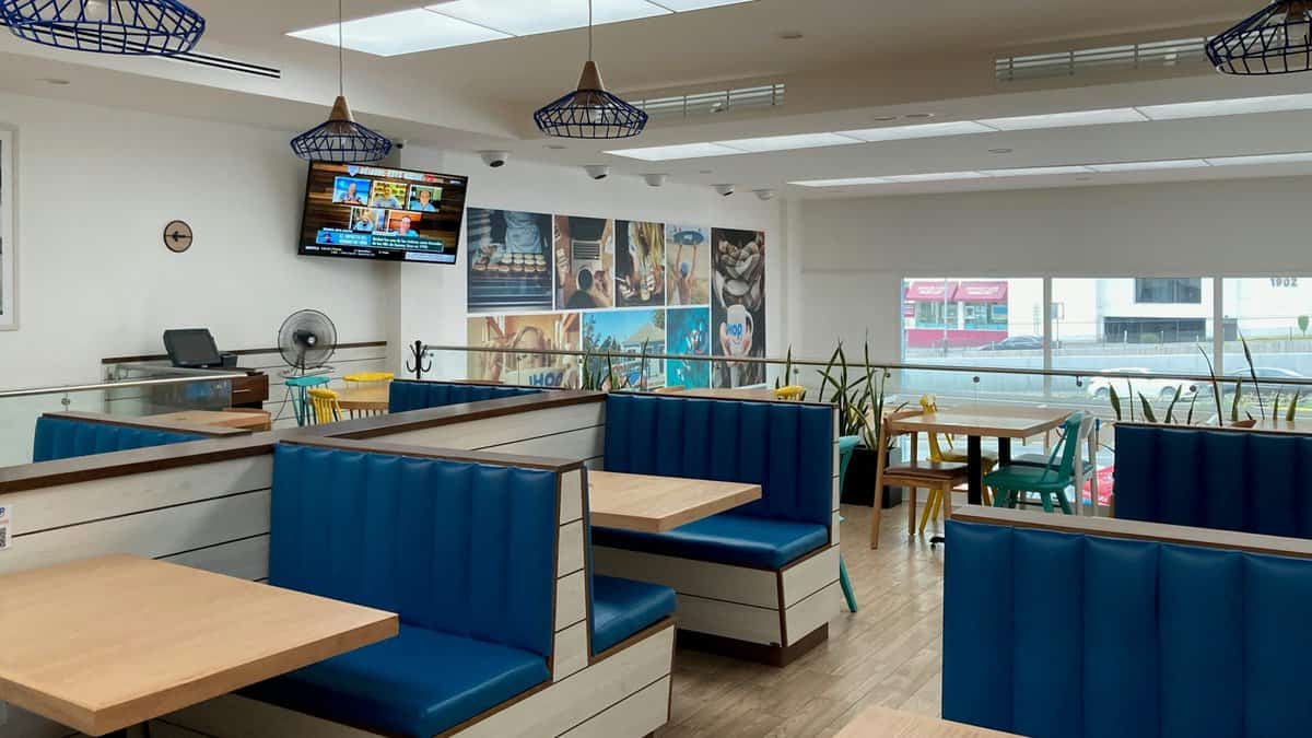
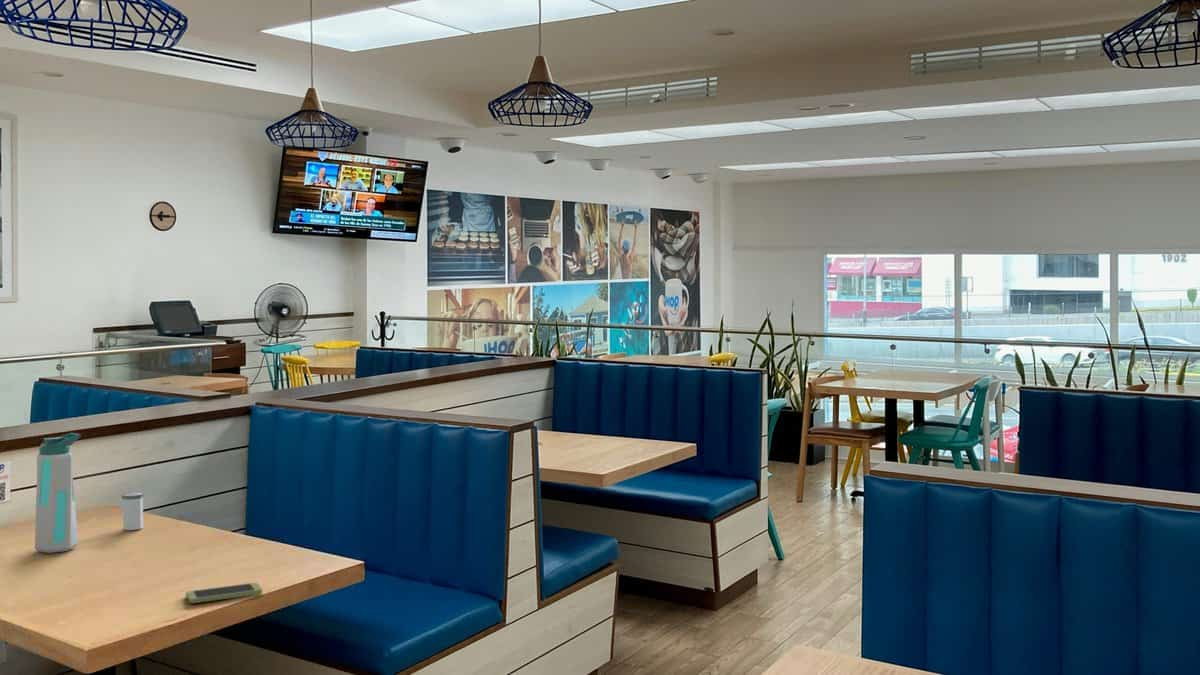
+ water bottle [34,432,82,554]
+ salt shaker [121,492,145,531]
+ smartphone [185,582,264,604]
